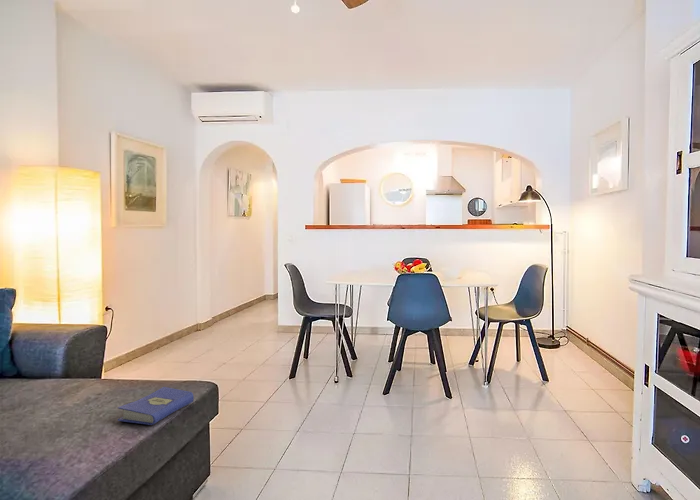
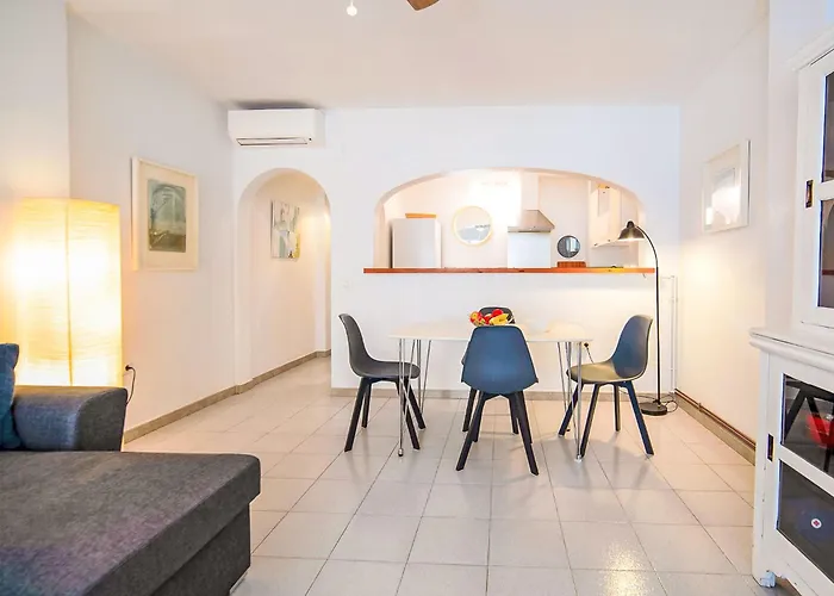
- hardcover book [117,386,195,426]
